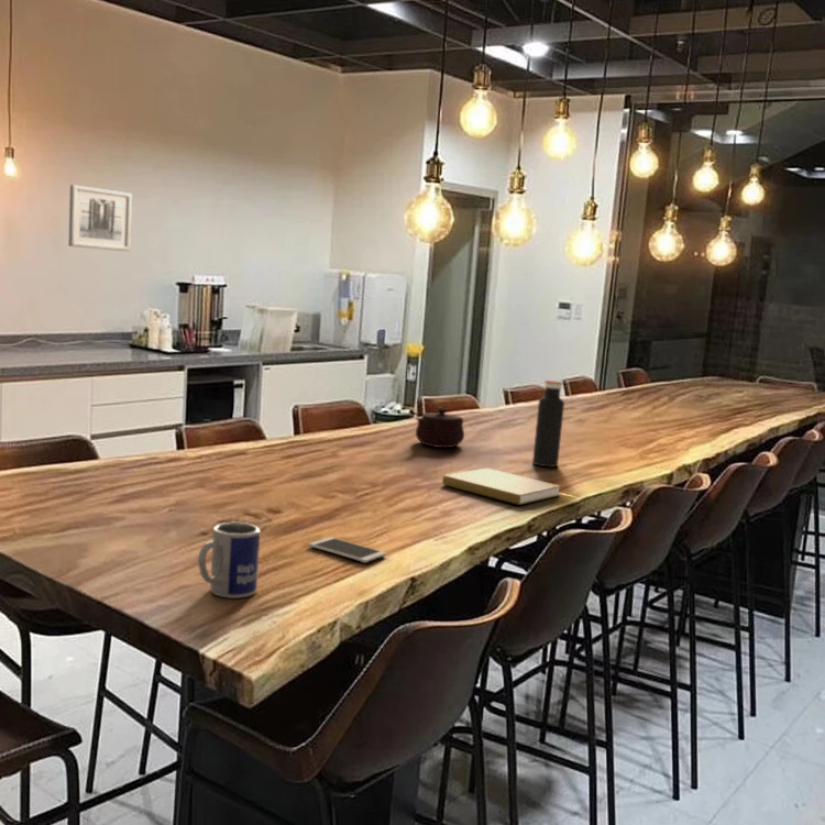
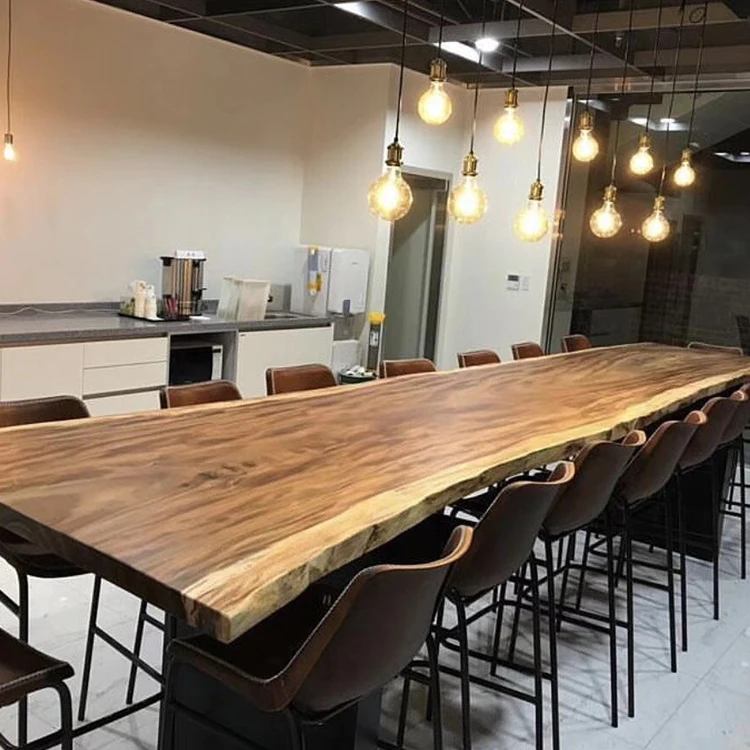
- teapot [415,407,465,449]
- wall art [67,184,133,252]
- smartphone [307,536,387,563]
- book [441,468,562,506]
- mug [197,521,262,600]
- water bottle [531,380,565,468]
